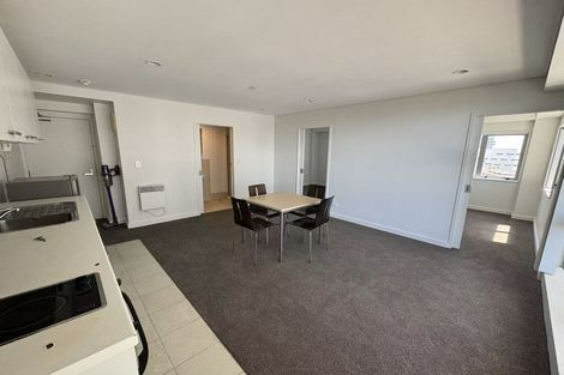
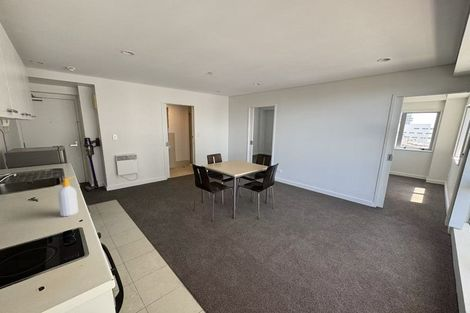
+ soap bottle [57,176,79,217]
